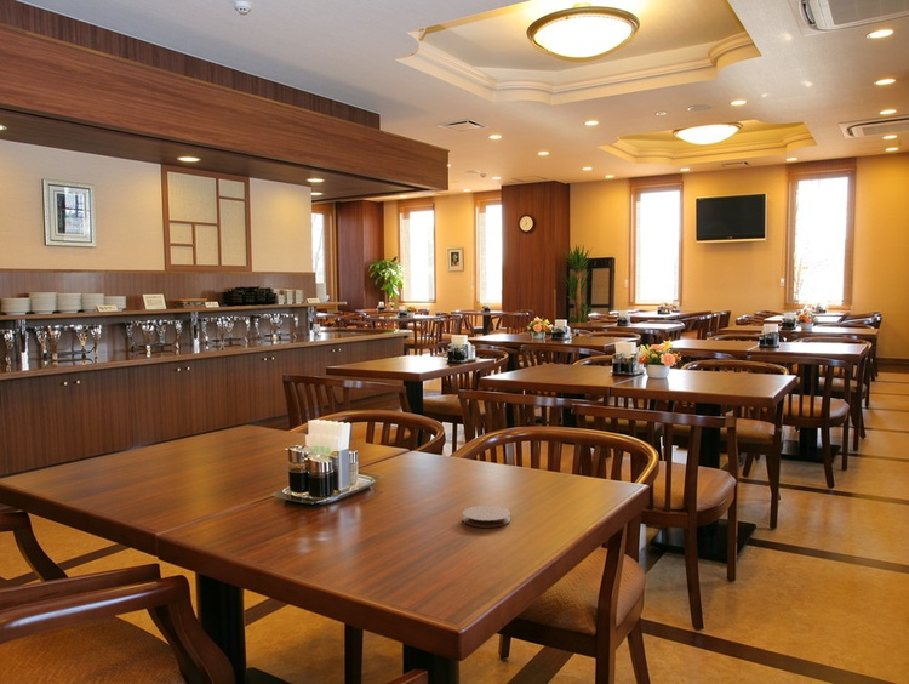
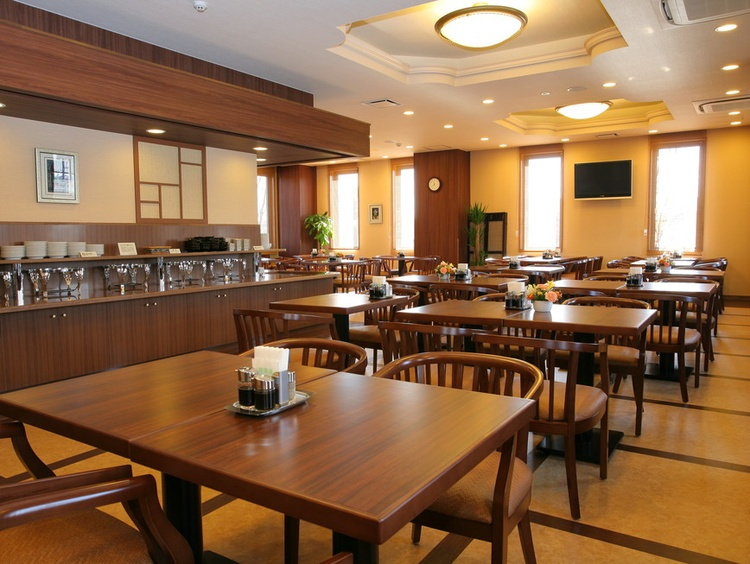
- coaster [462,505,511,529]
